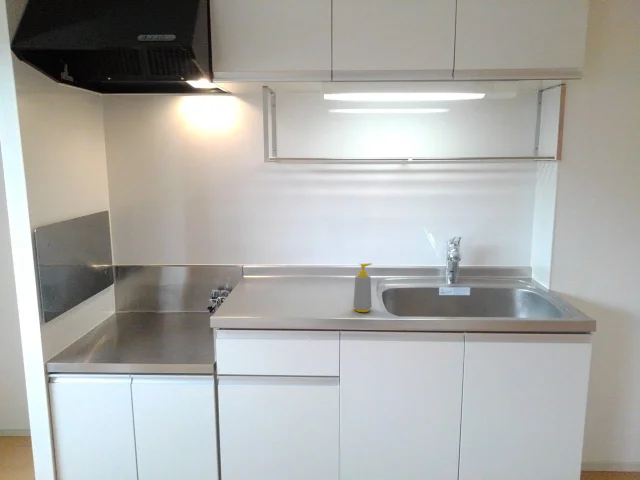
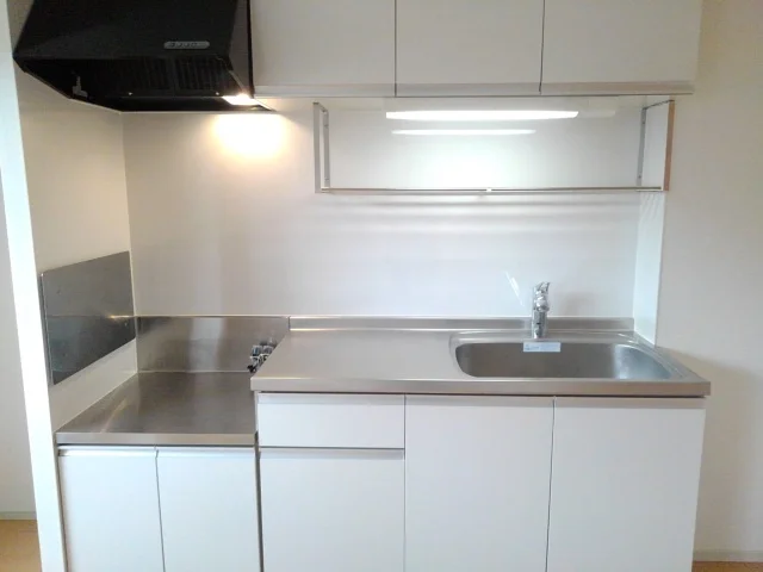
- soap bottle [352,262,373,313]
